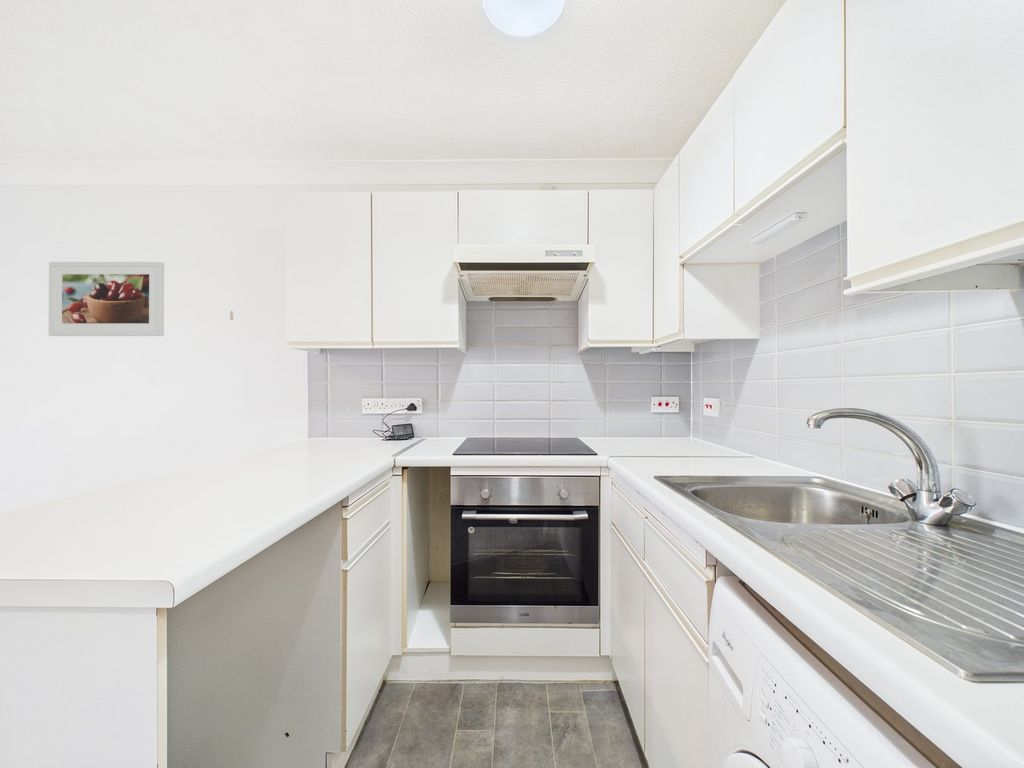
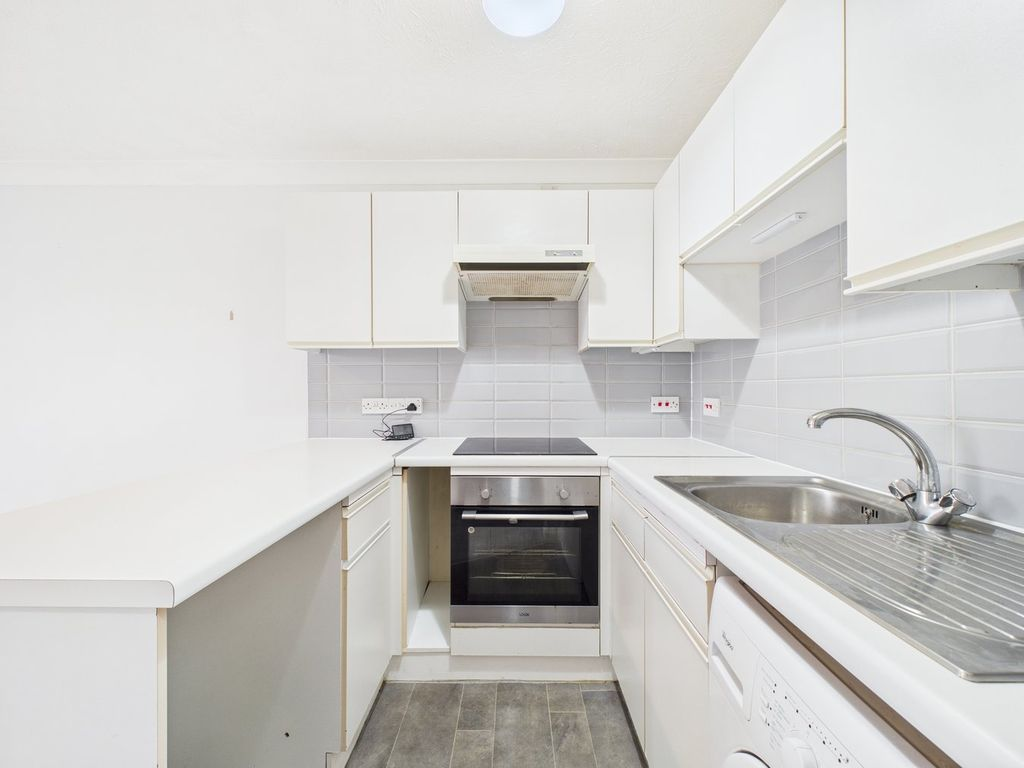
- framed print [48,261,165,337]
